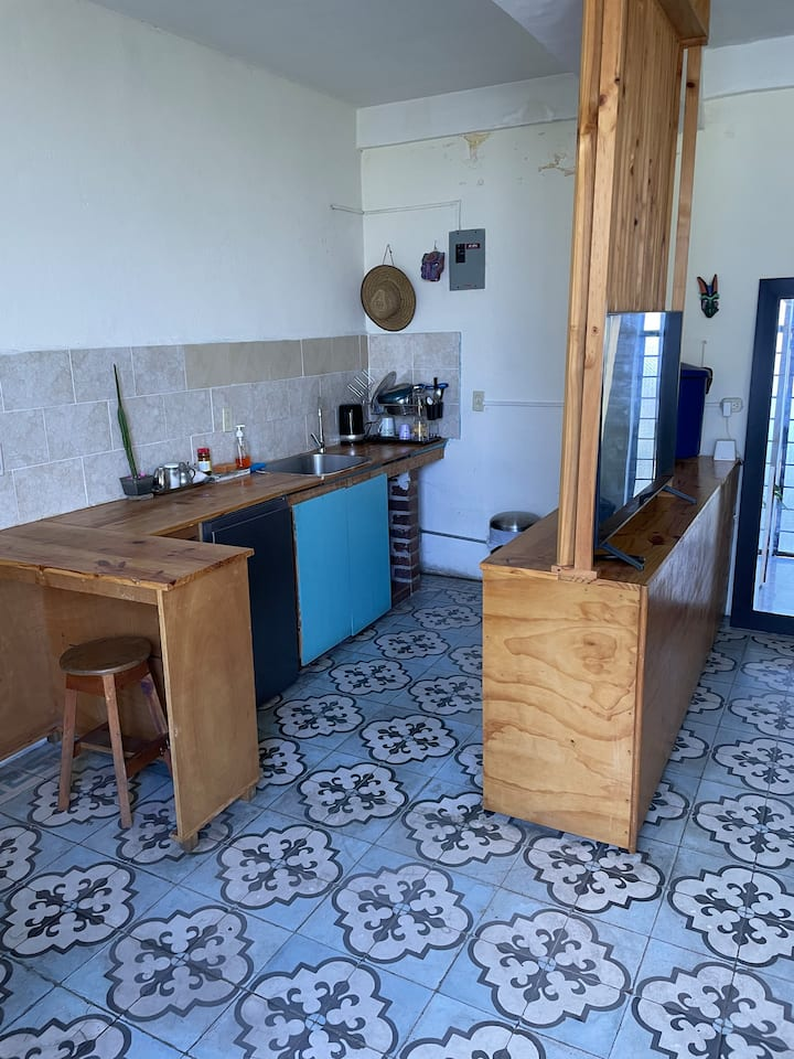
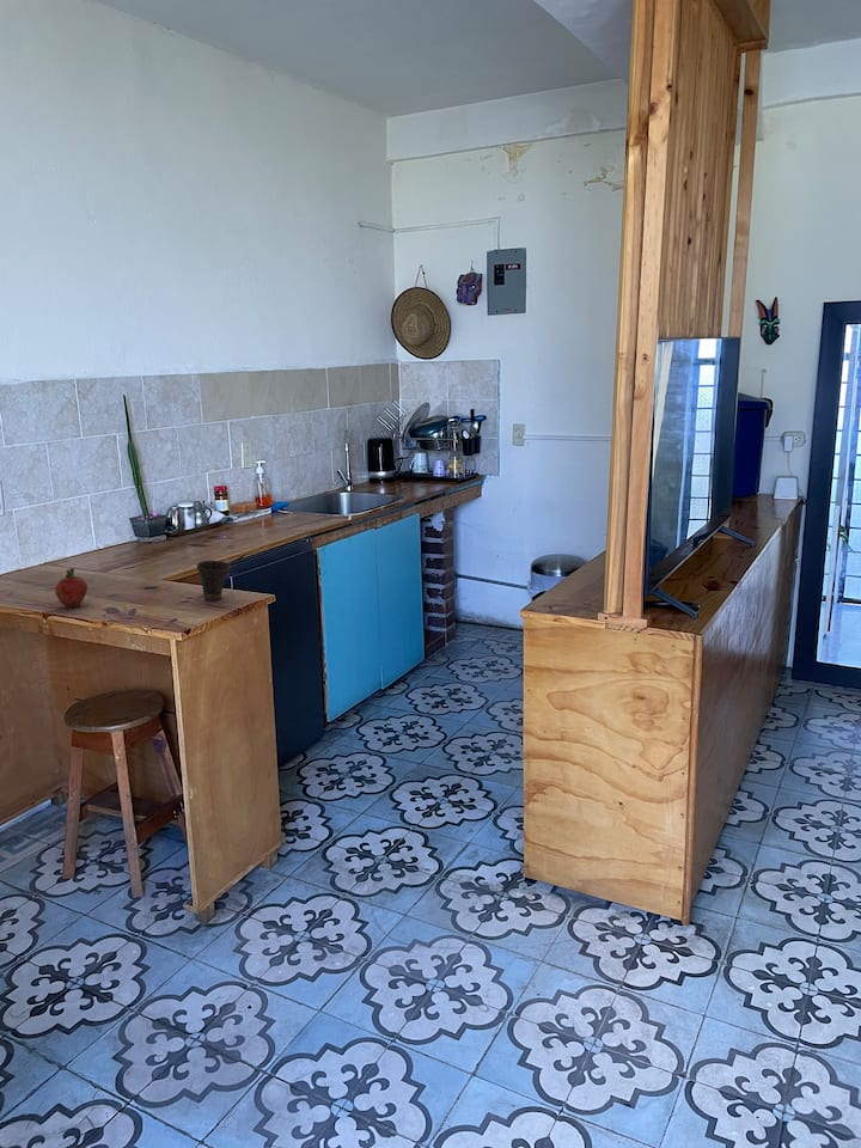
+ cup [196,560,232,602]
+ fruit [54,567,88,609]
